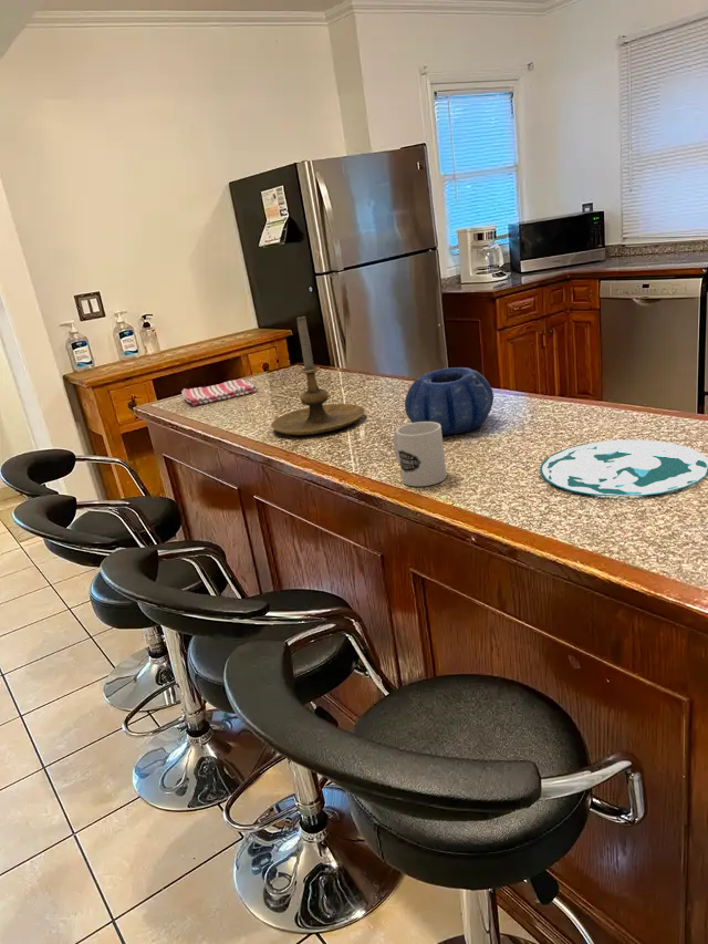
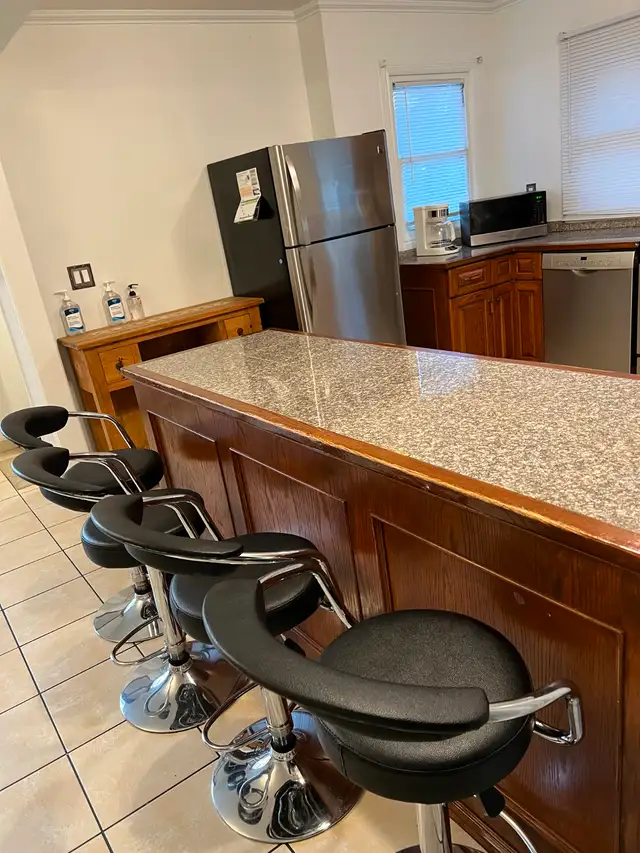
- plate [539,438,708,497]
- mug [393,422,448,487]
- dish towel [180,378,259,407]
- decorative bowl [404,366,494,436]
- candle holder [270,315,366,436]
